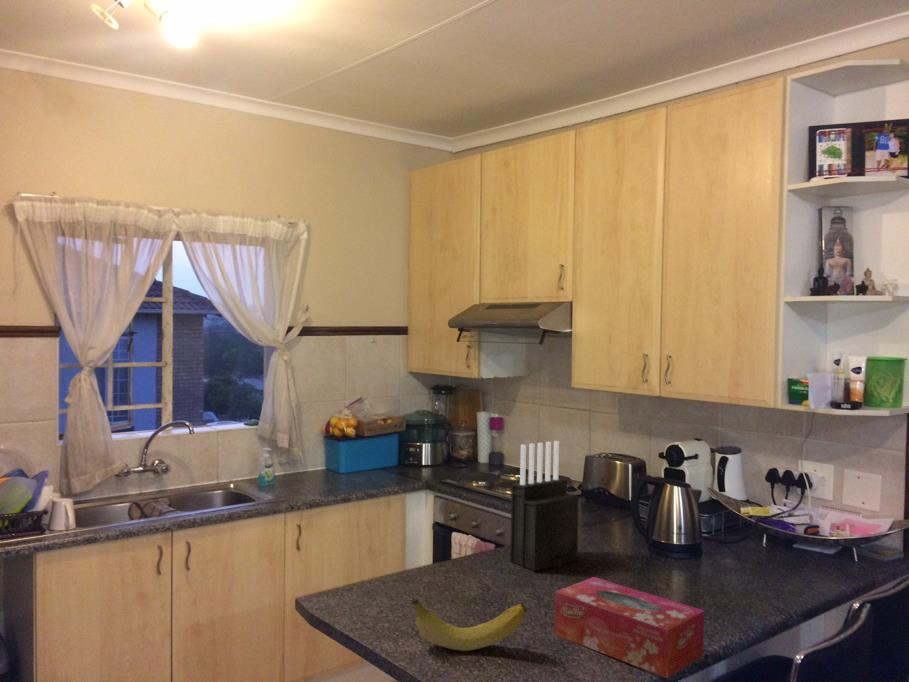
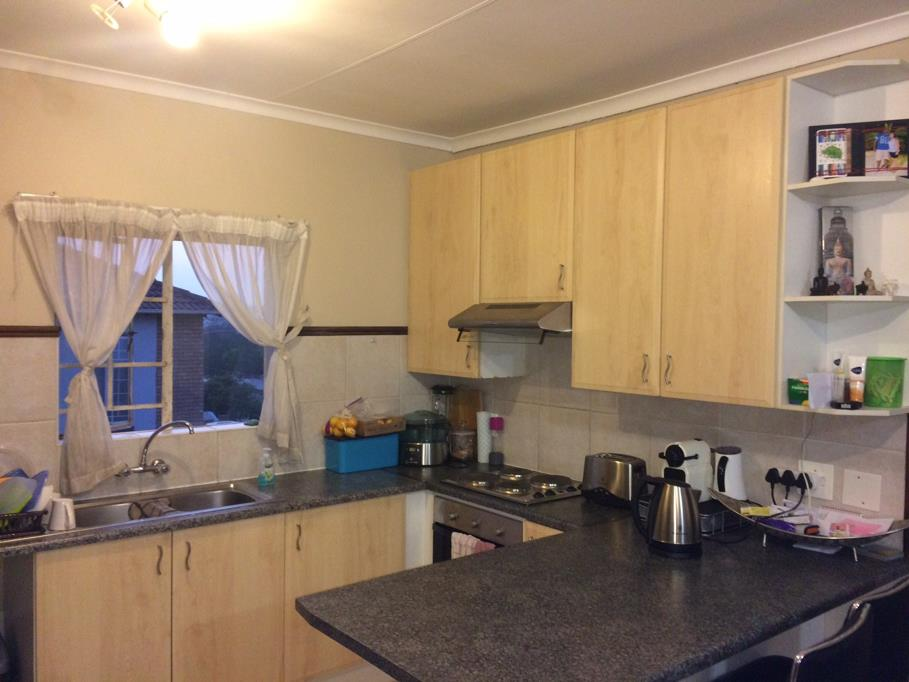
- tissue box [553,576,705,679]
- fruit [410,598,527,652]
- knife block [509,440,580,572]
